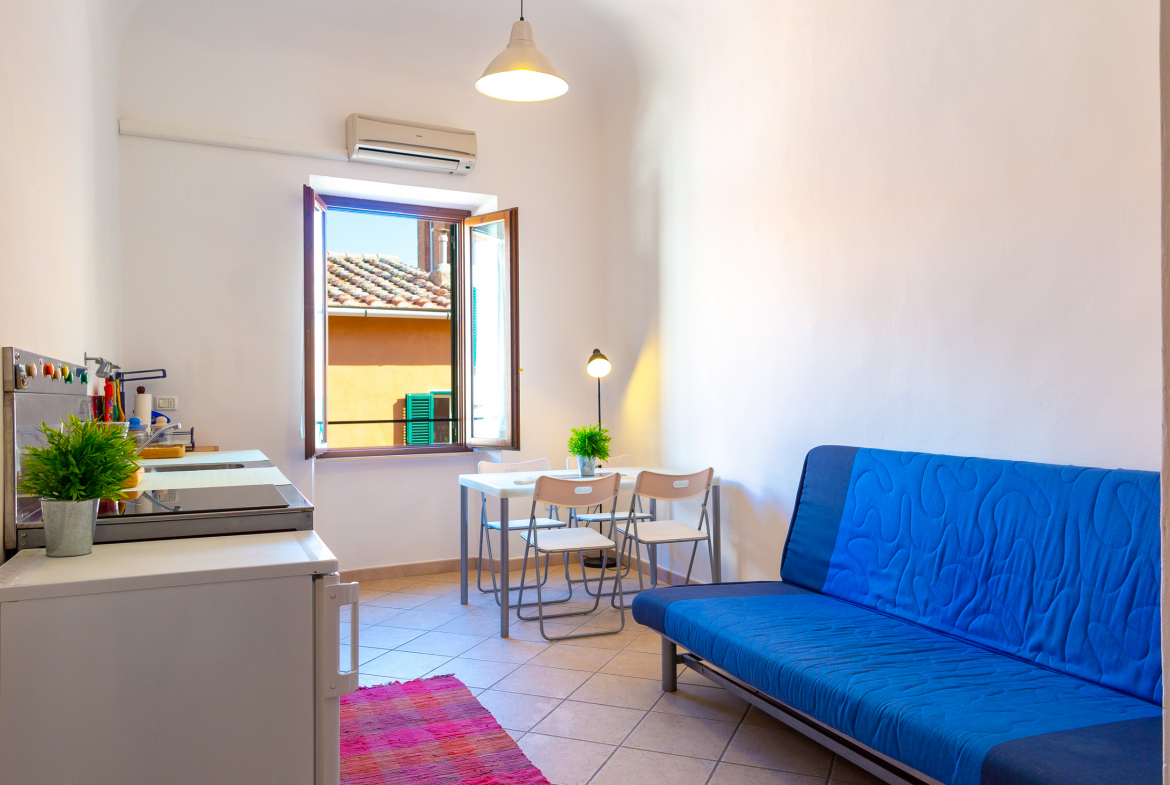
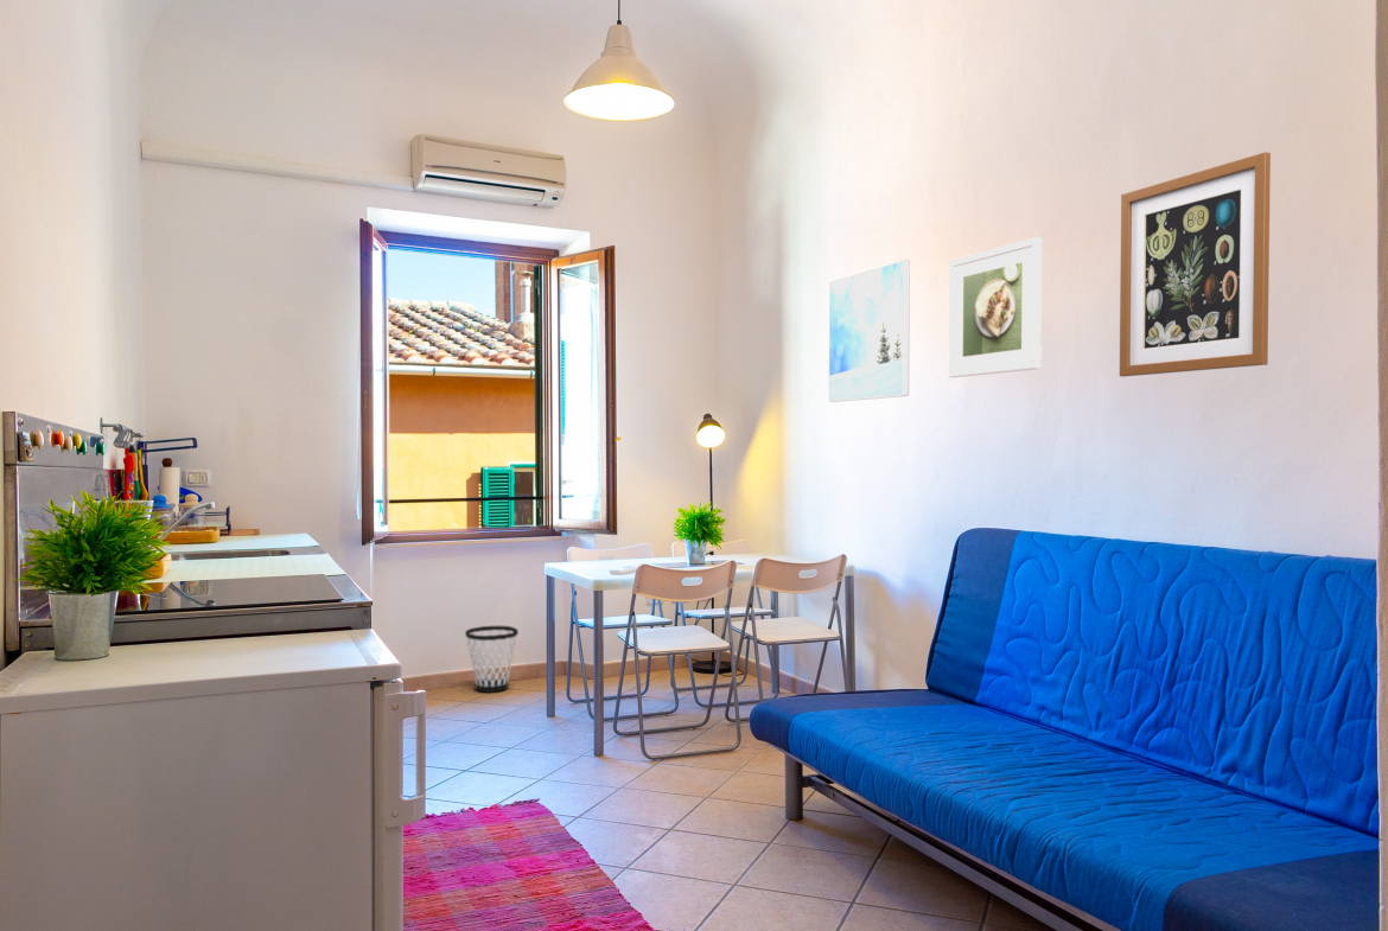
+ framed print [827,259,911,403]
+ wastebasket [464,625,520,694]
+ wall art [1119,151,1272,377]
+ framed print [948,236,1043,378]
